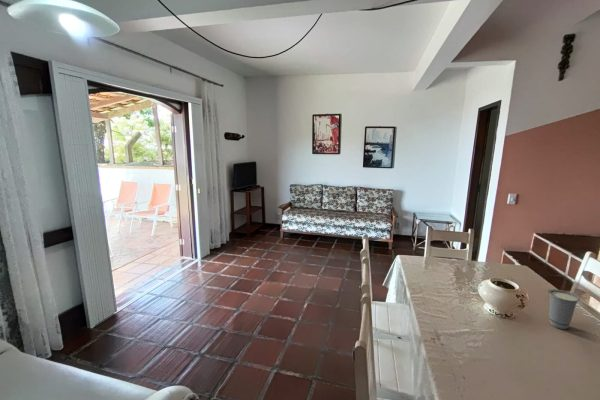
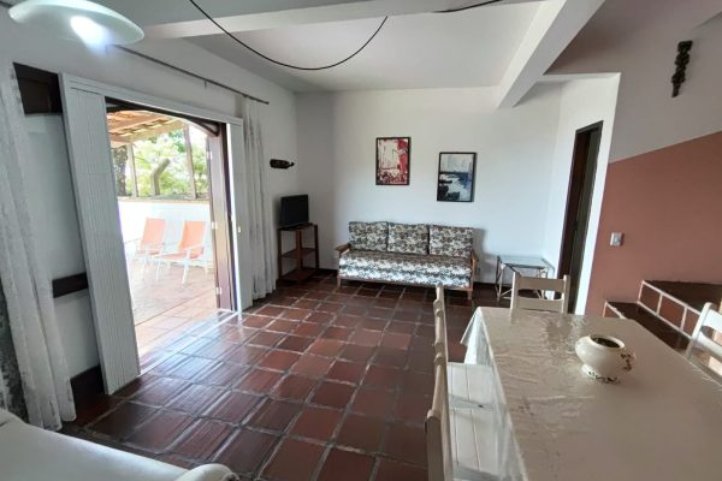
- cup [547,288,581,330]
